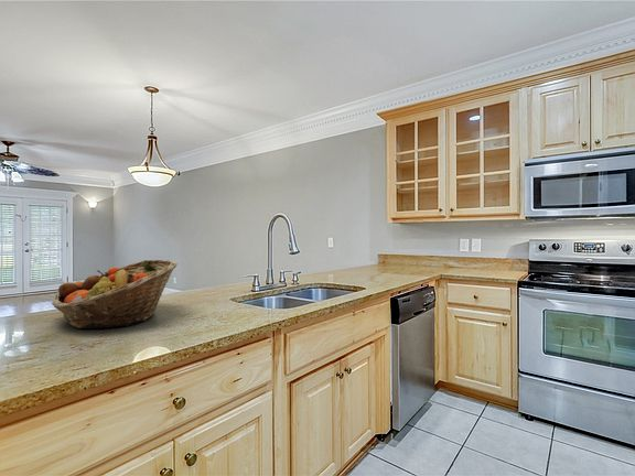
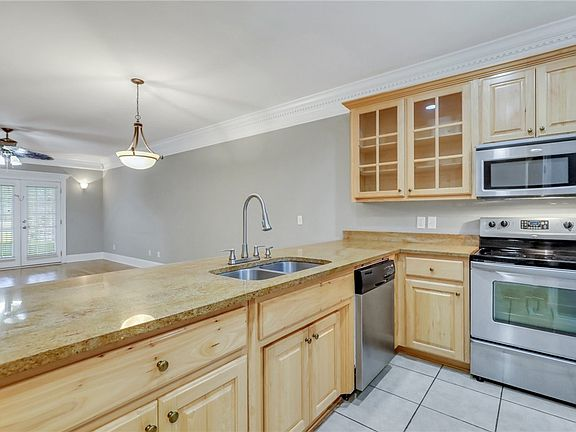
- fruit basket [51,259,179,329]
